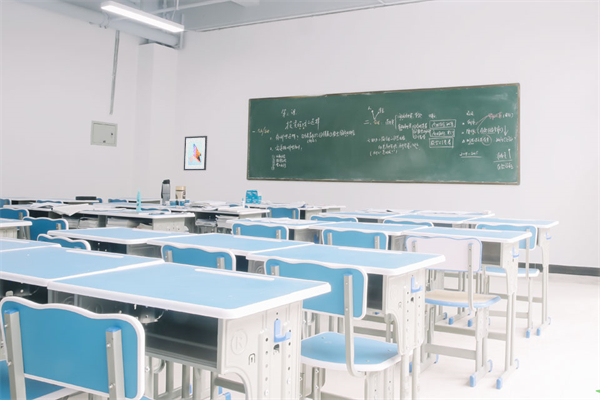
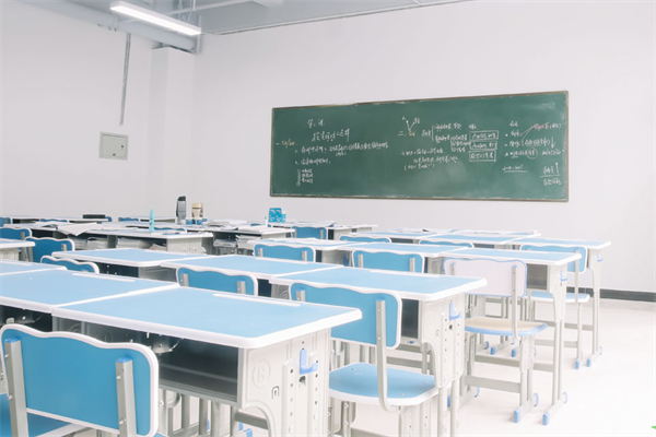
- wall art [183,135,208,171]
